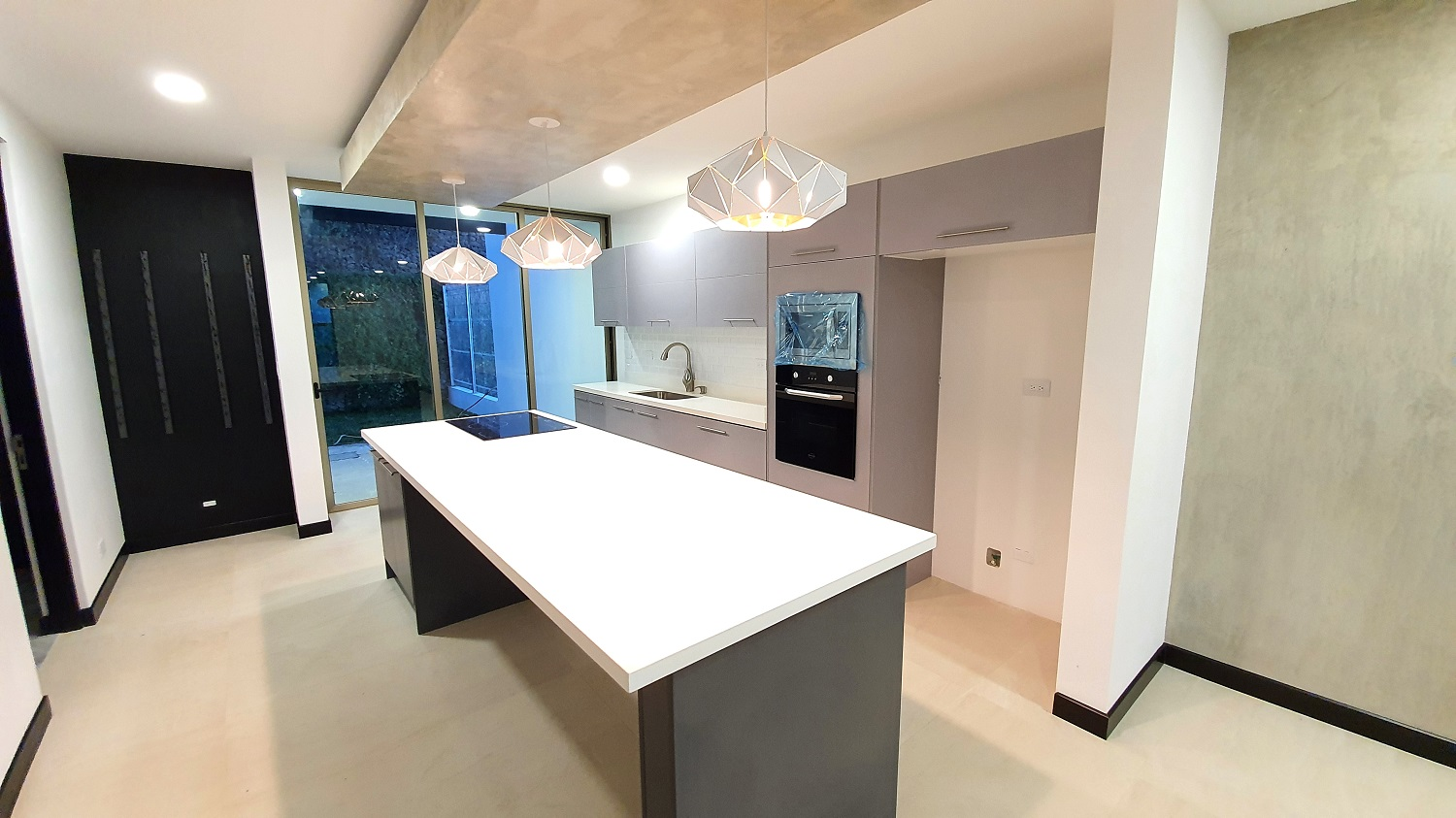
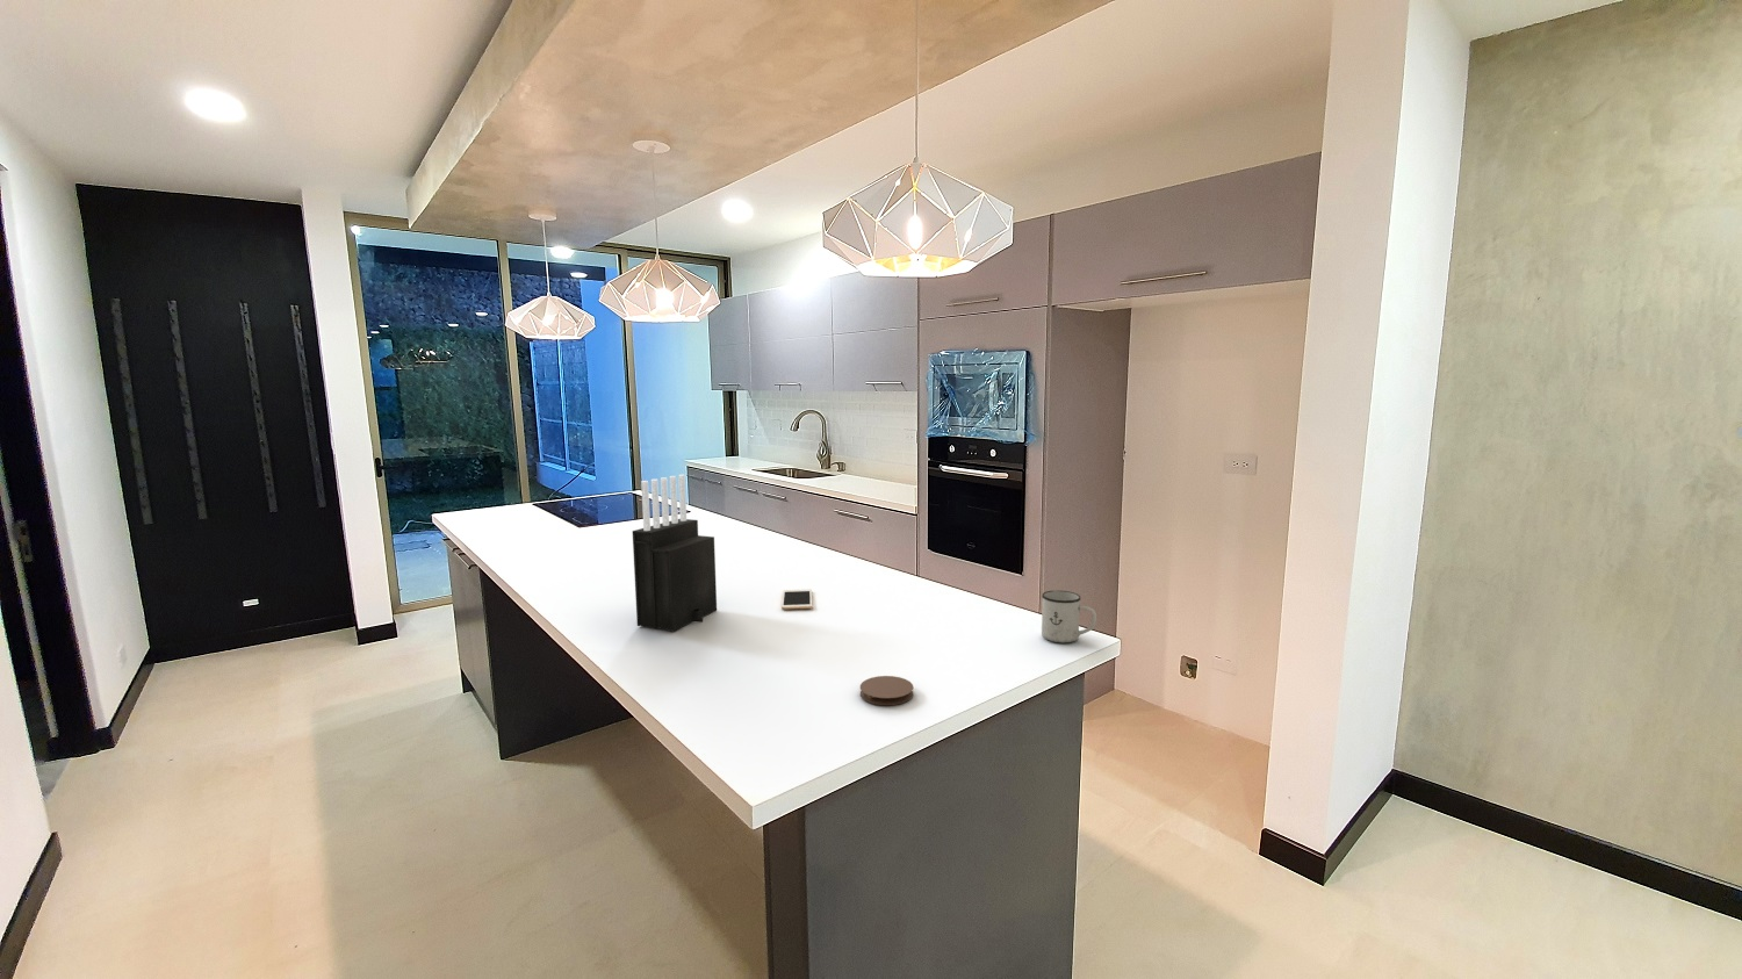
+ coaster [859,675,914,706]
+ cell phone [780,588,812,609]
+ knife block [632,474,718,633]
+ mug [1041,589,1097,644]
